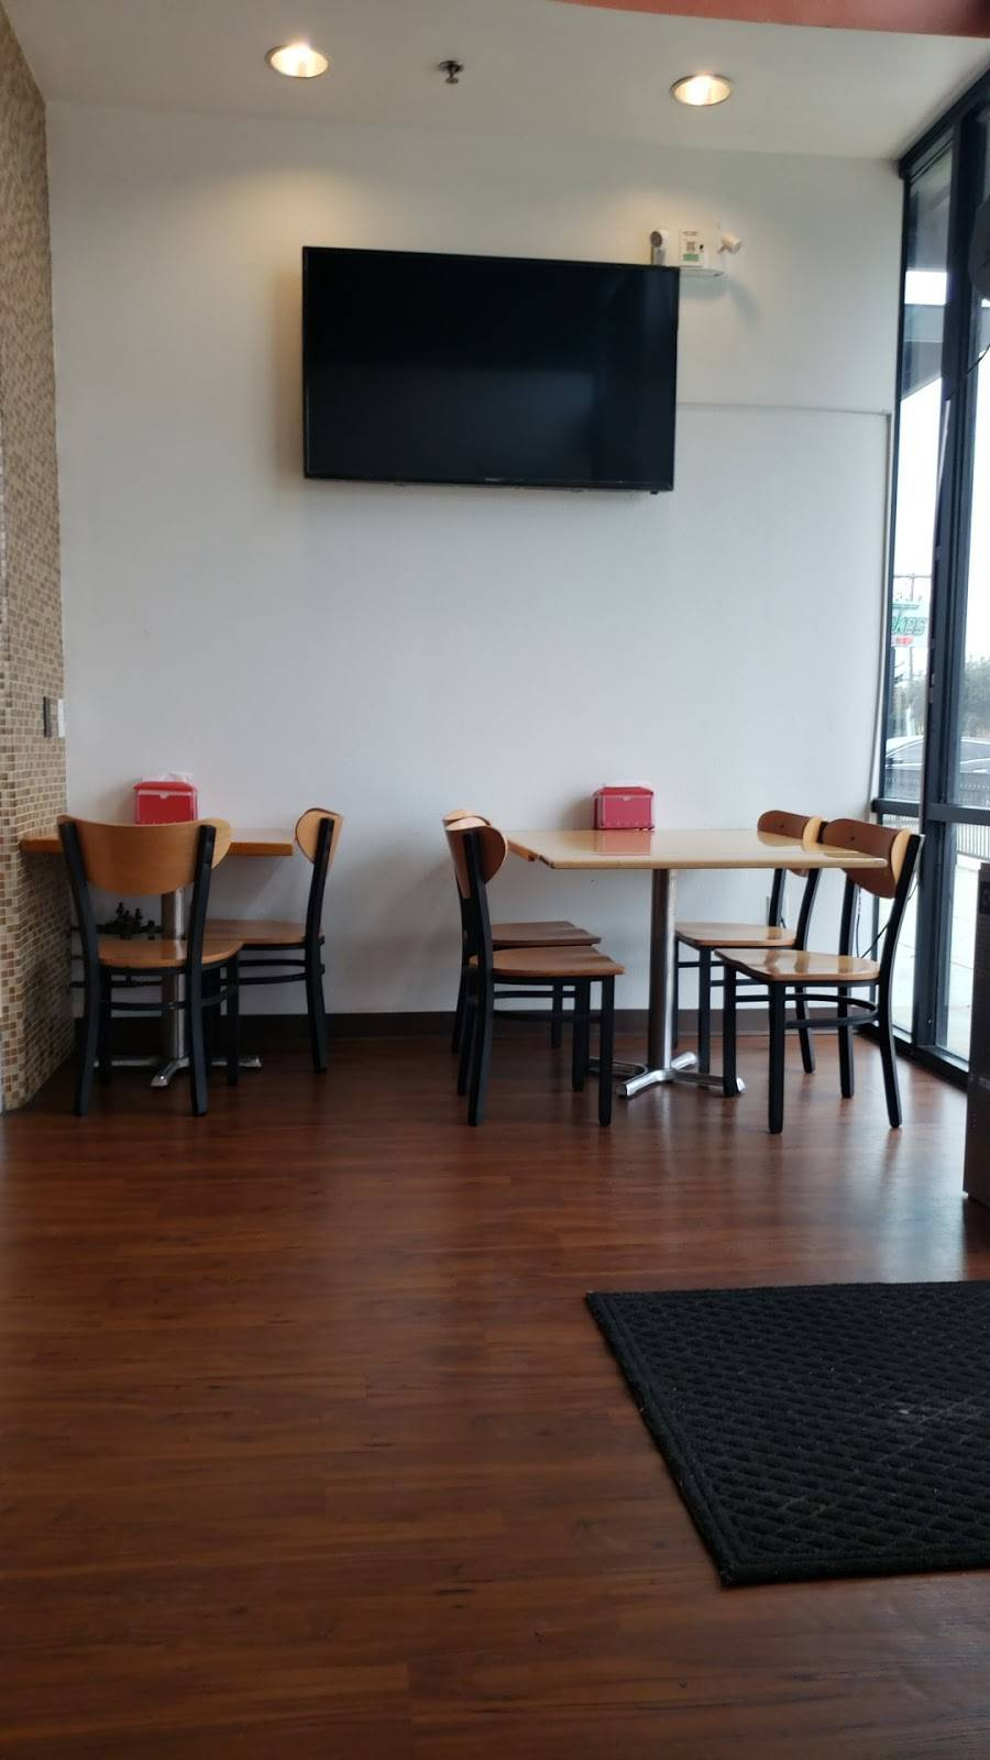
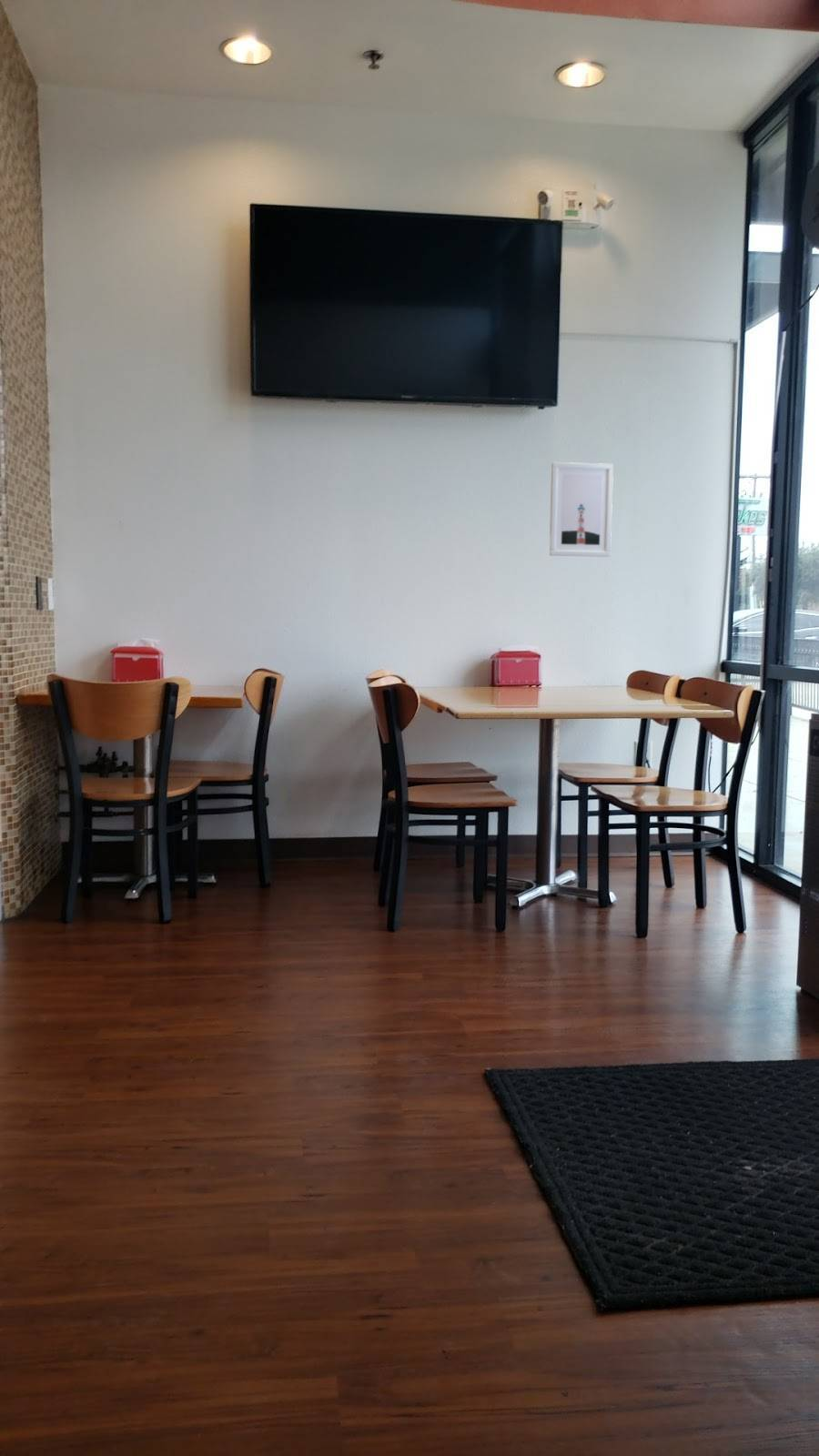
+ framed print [549,461,614,558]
